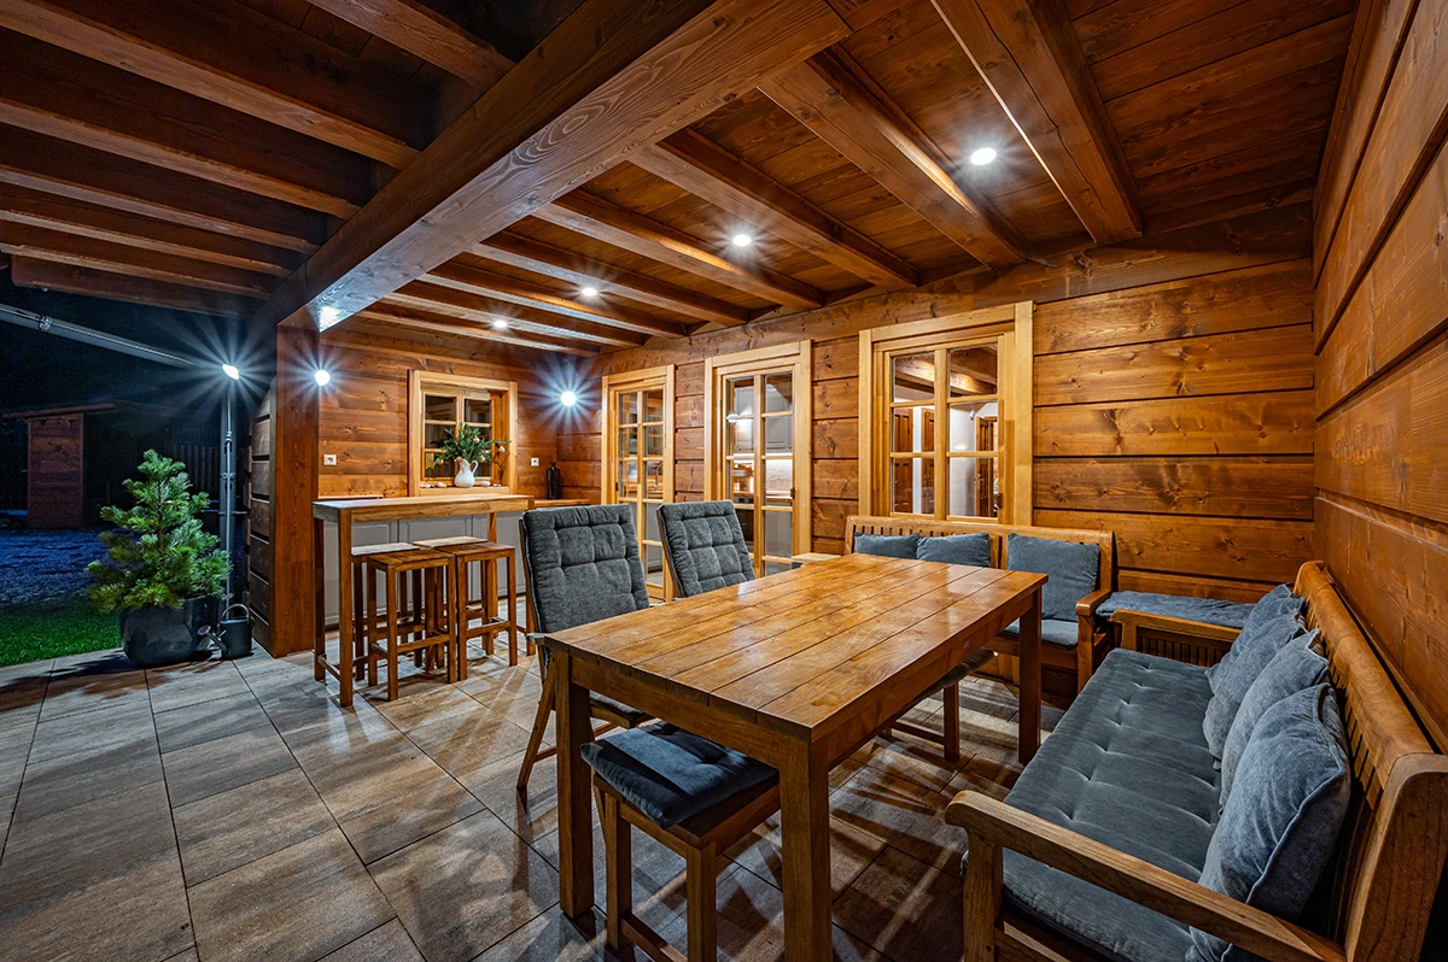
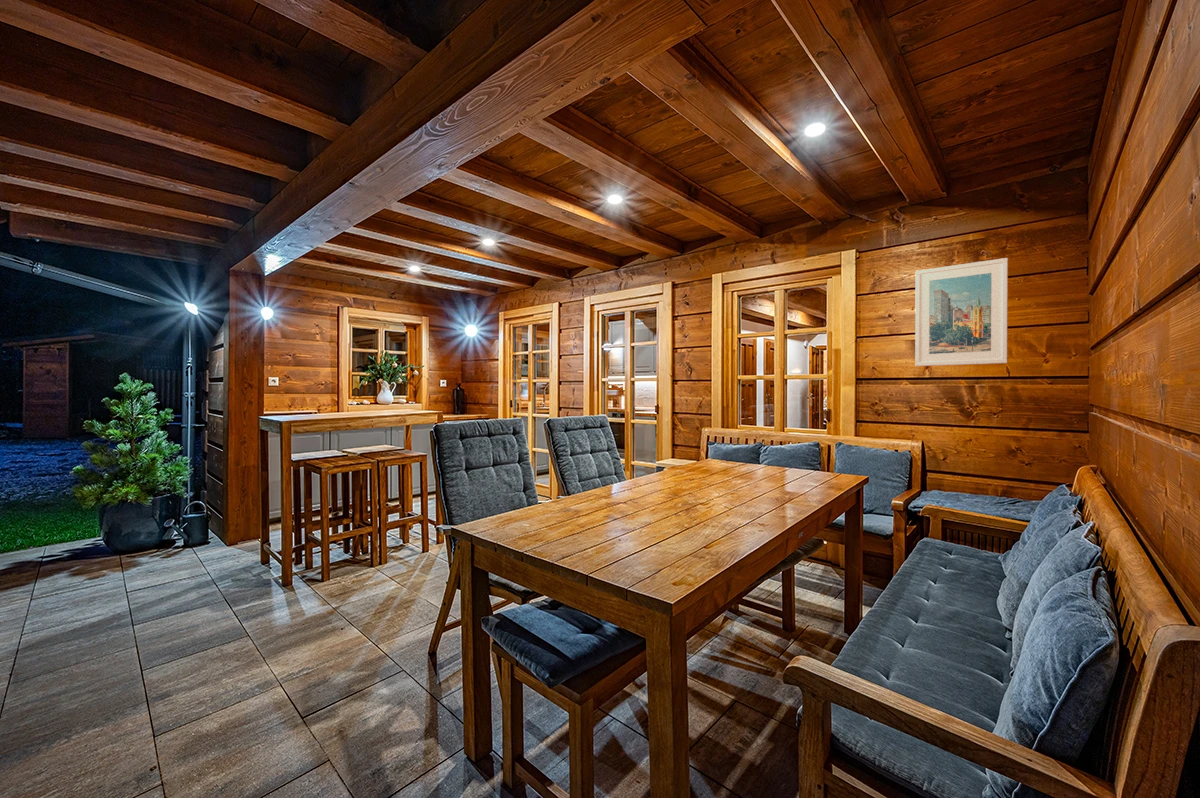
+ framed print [914,257,1009,367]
